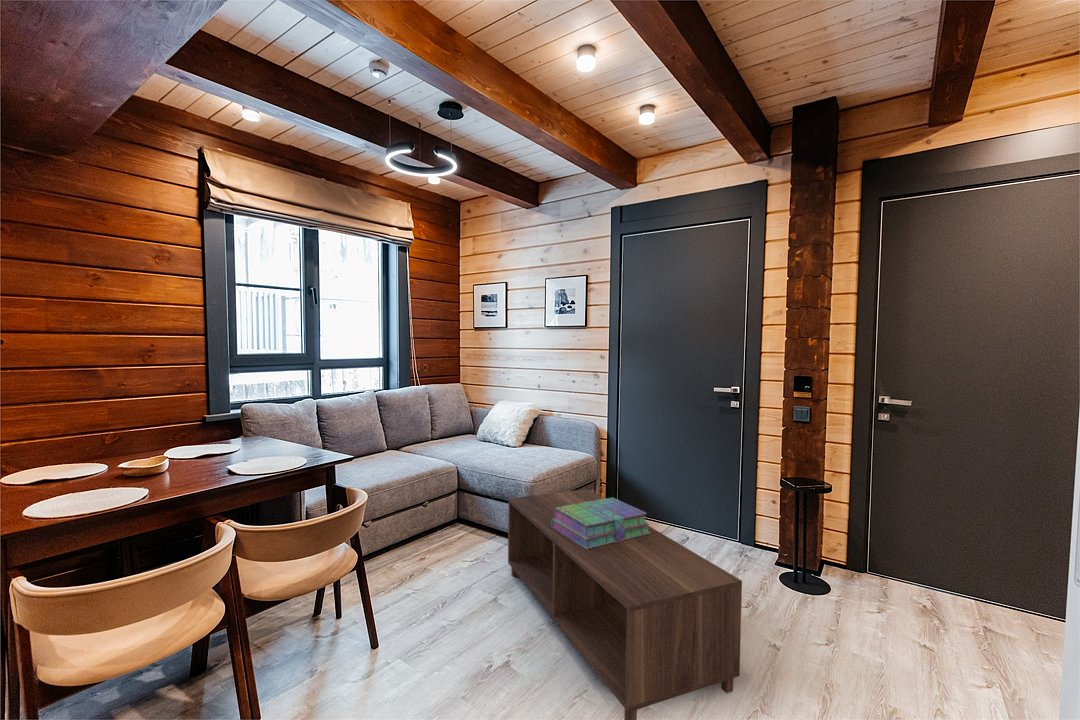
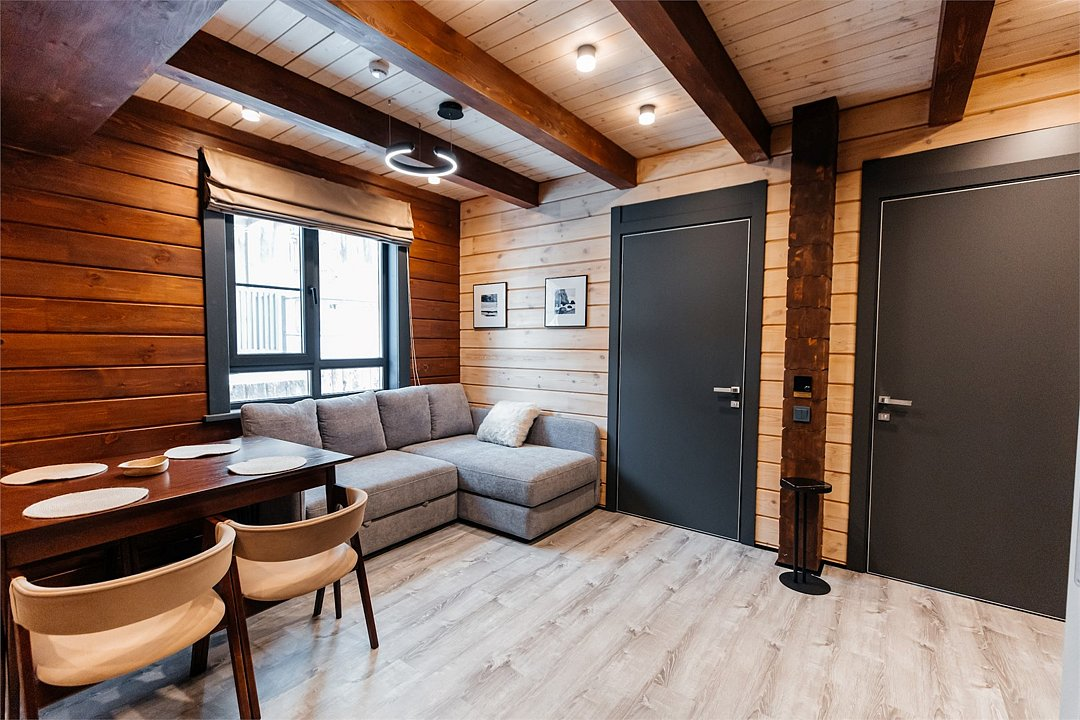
- coffee table [507,488,743,720]
- stack of books [551,497,651,549]
